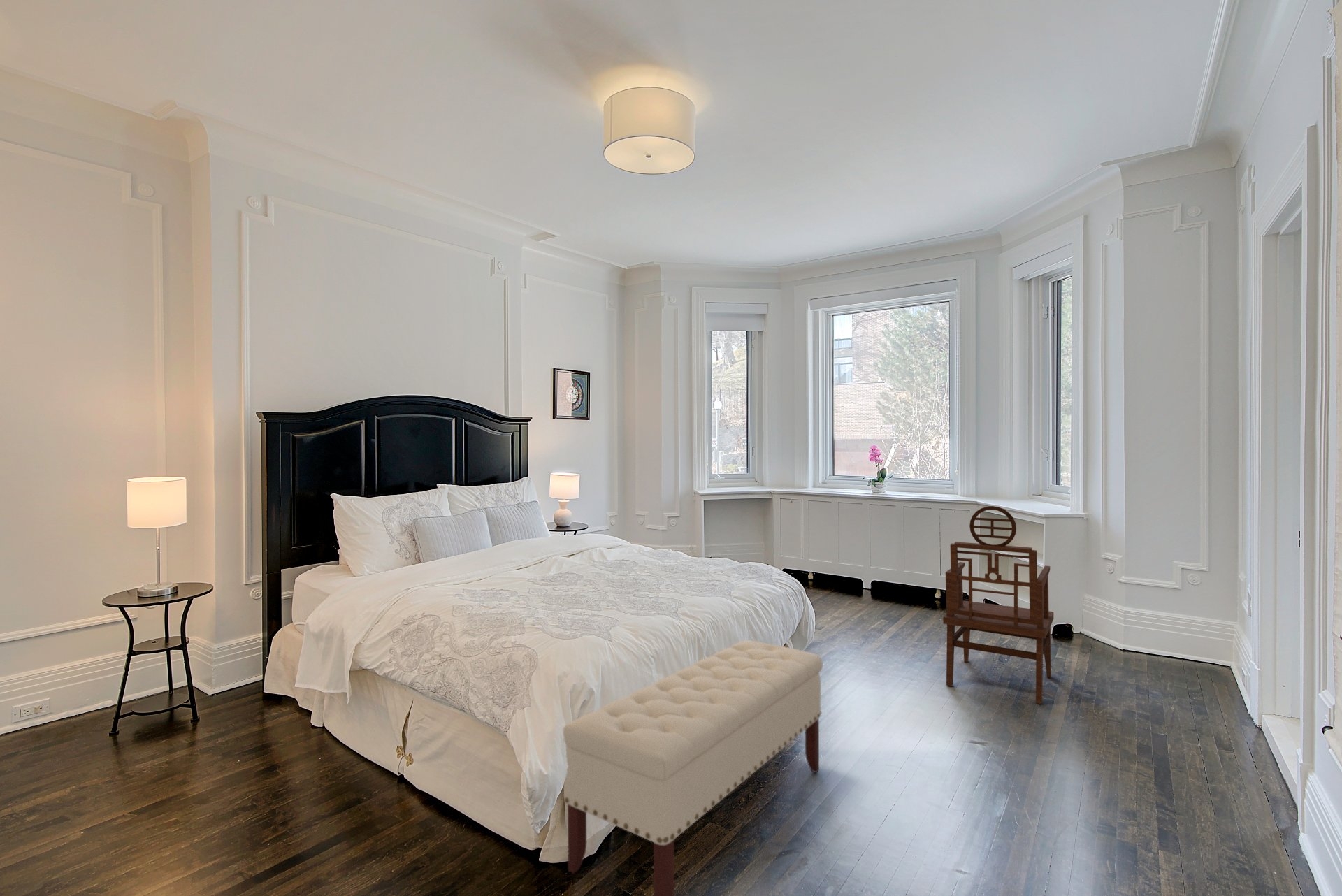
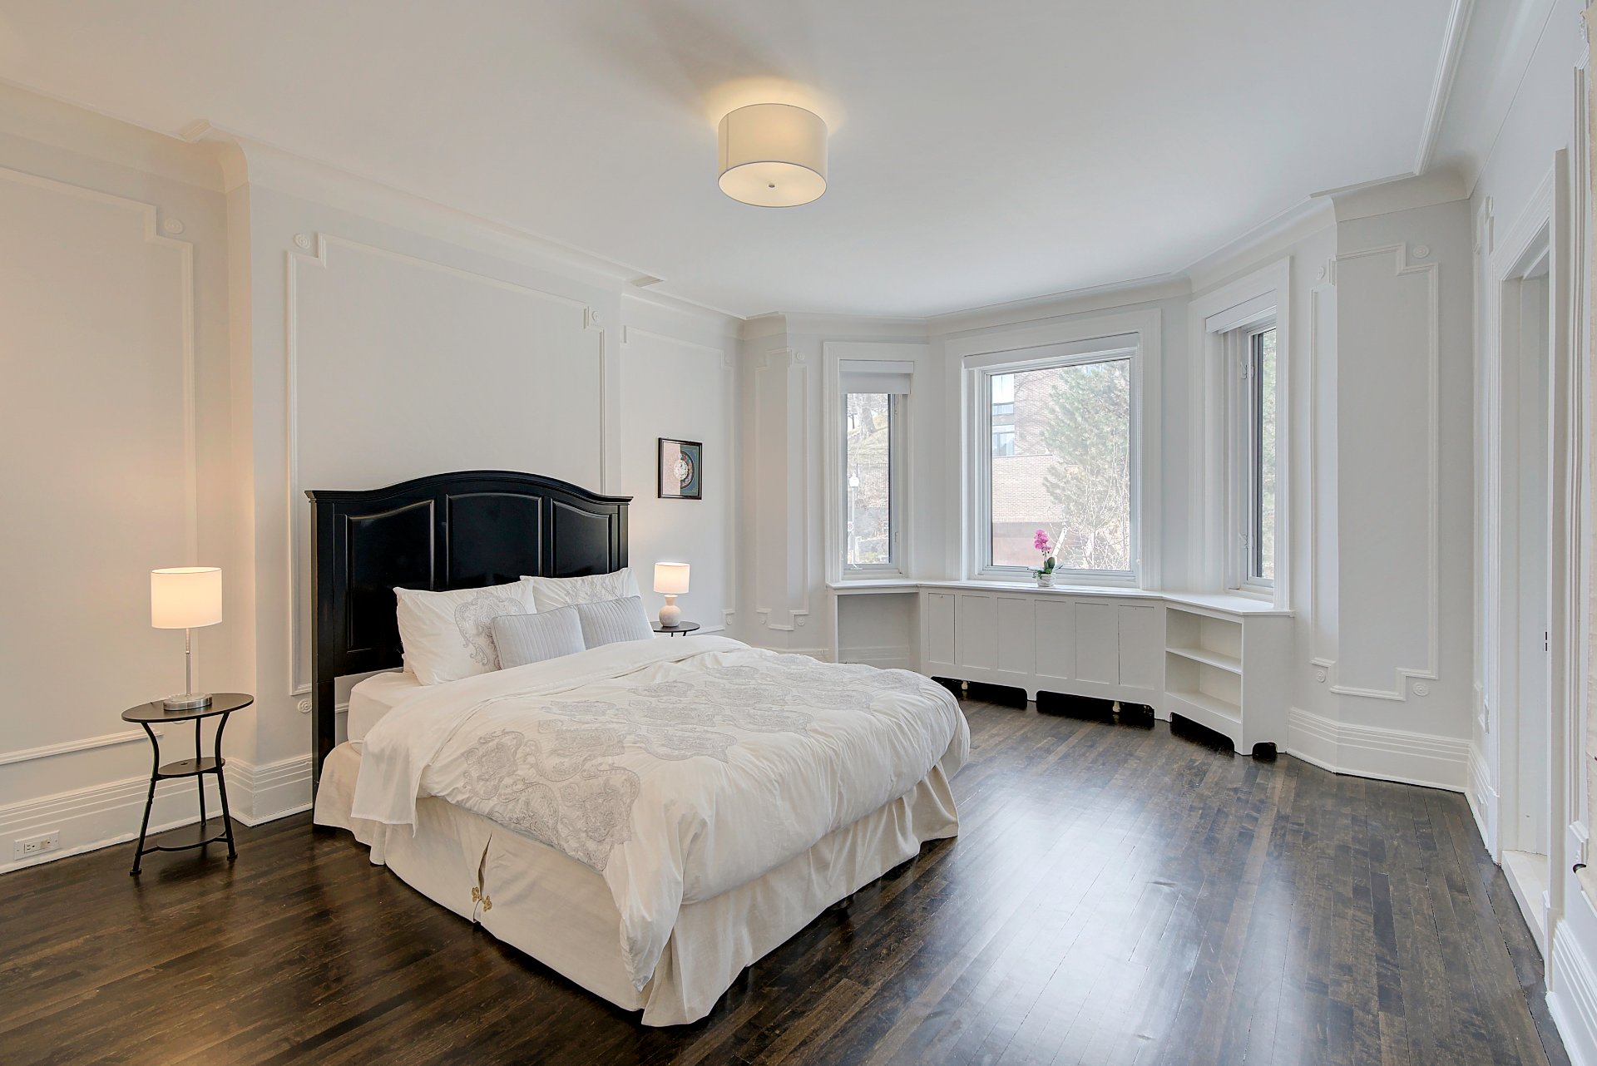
- bench [563,640,823,896]
- armchair [942,505,1054,704]
